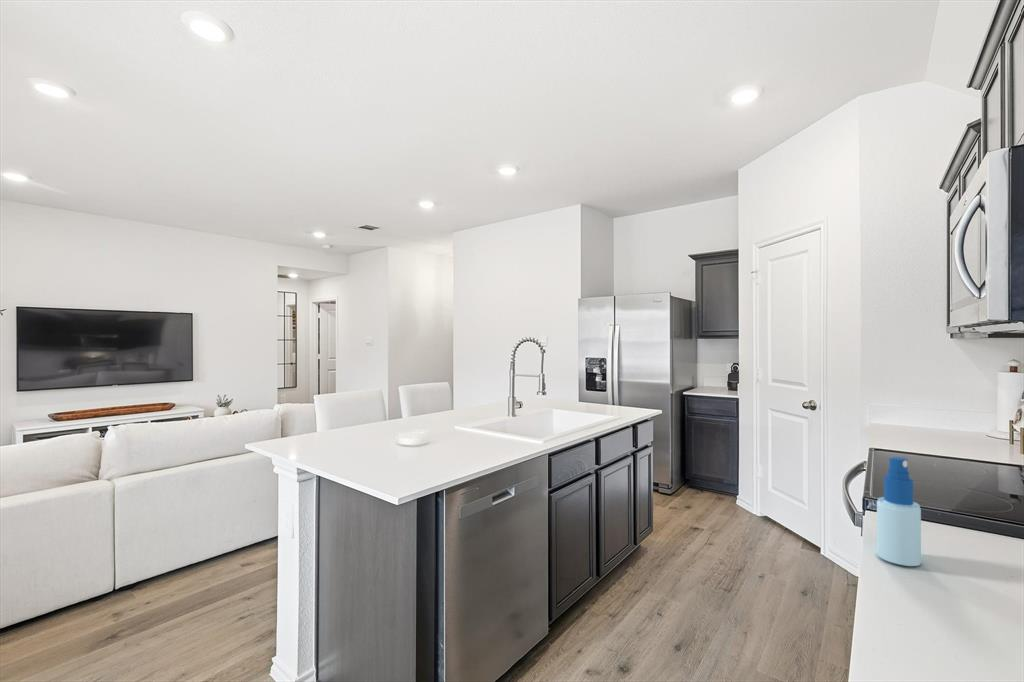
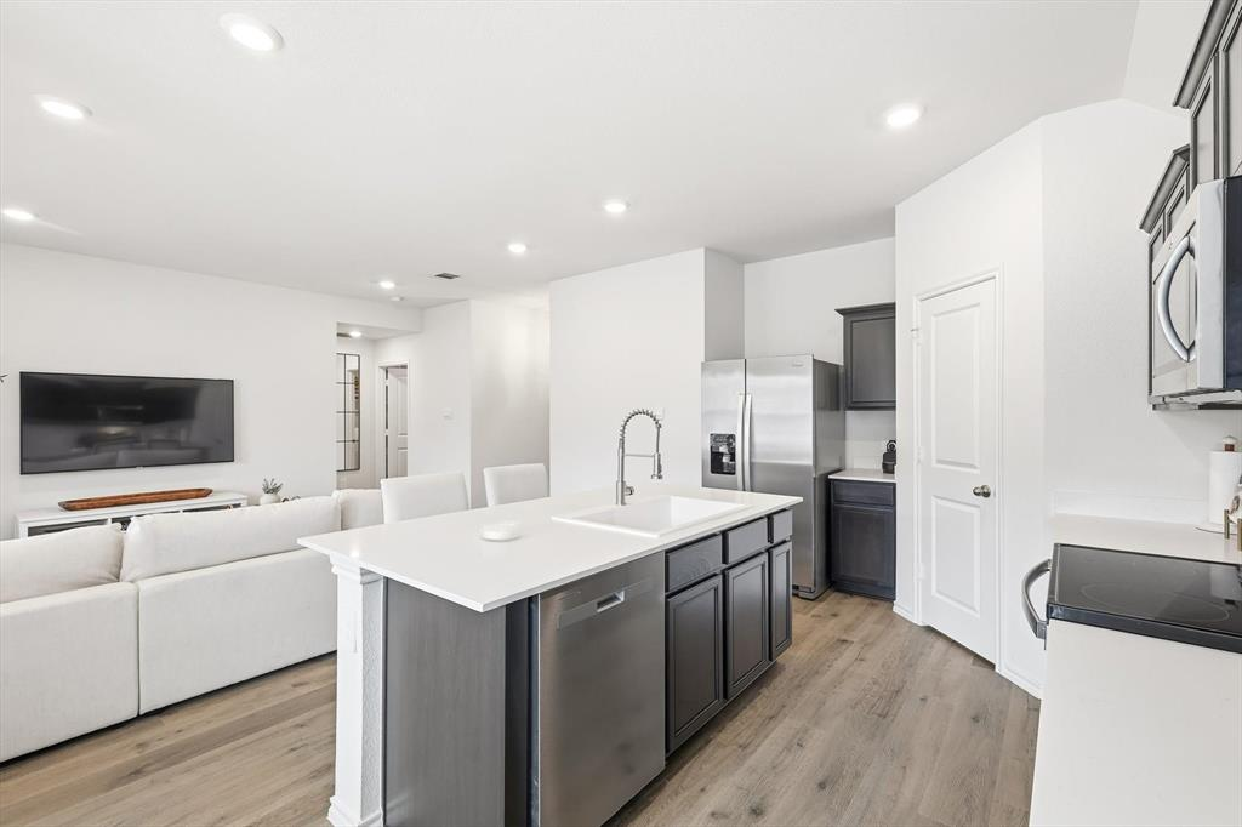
- spray bottle [876,456,922,567]
